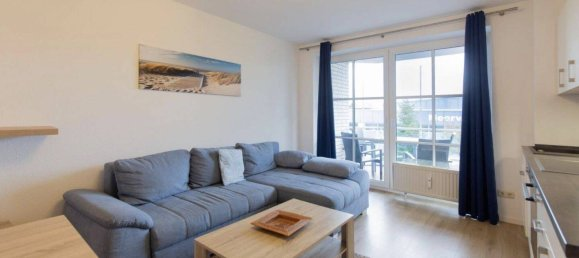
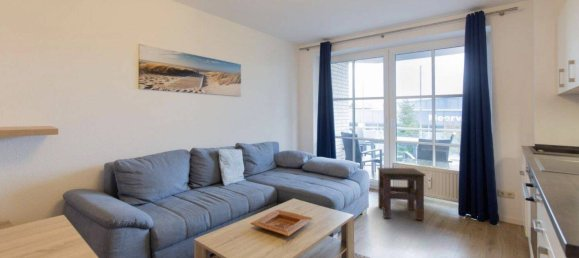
+ side table [377,167,426,221]
